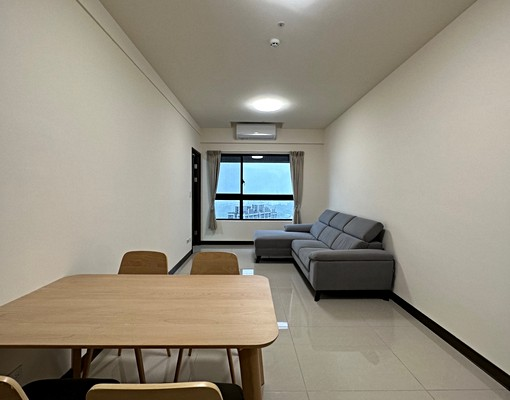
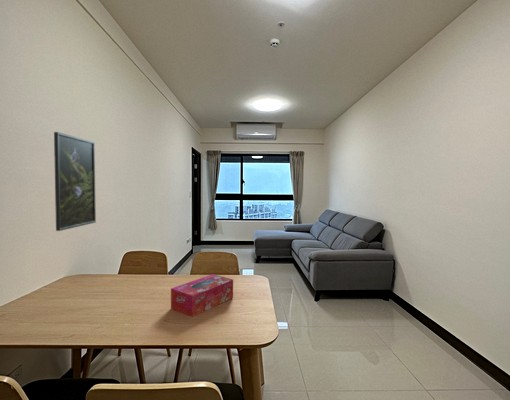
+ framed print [53,131,97,232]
+ tissue box [170,273,234,318]
